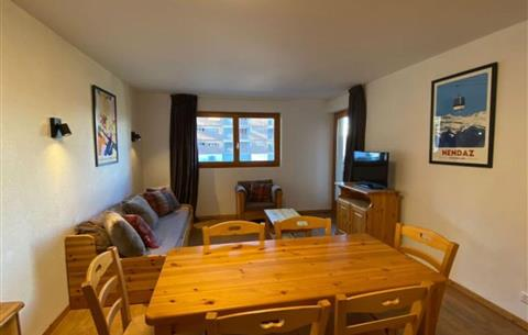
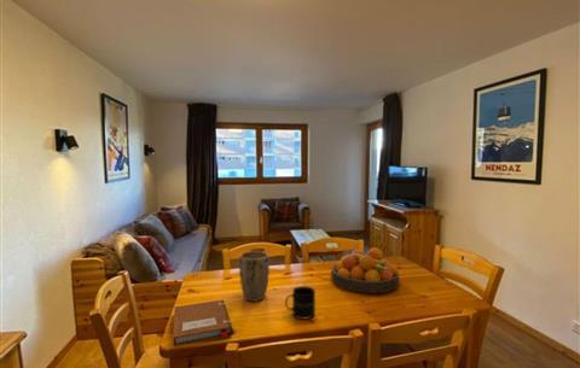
+ mug [284,285,317,320]
+ plant pot [238,250,271,303]
+ notebook [172,299,234,347]
+ fruit bowl [330,246,400,294]
